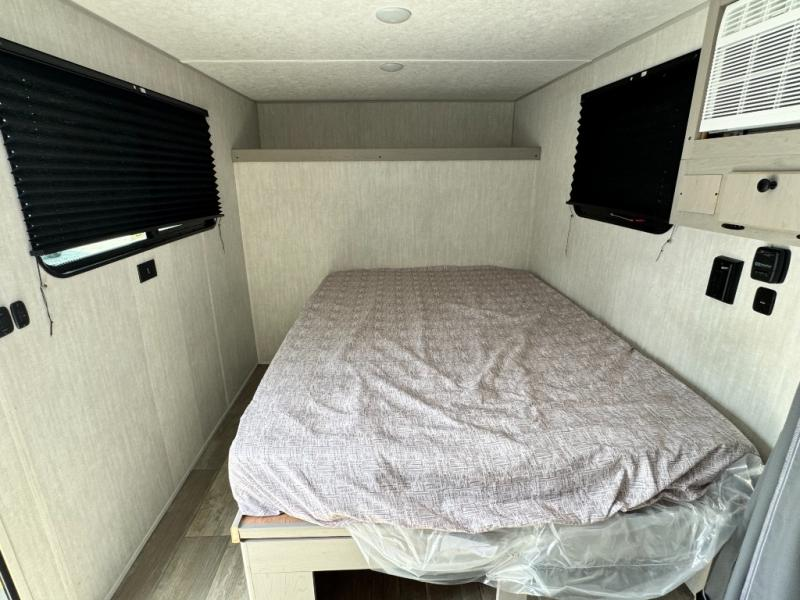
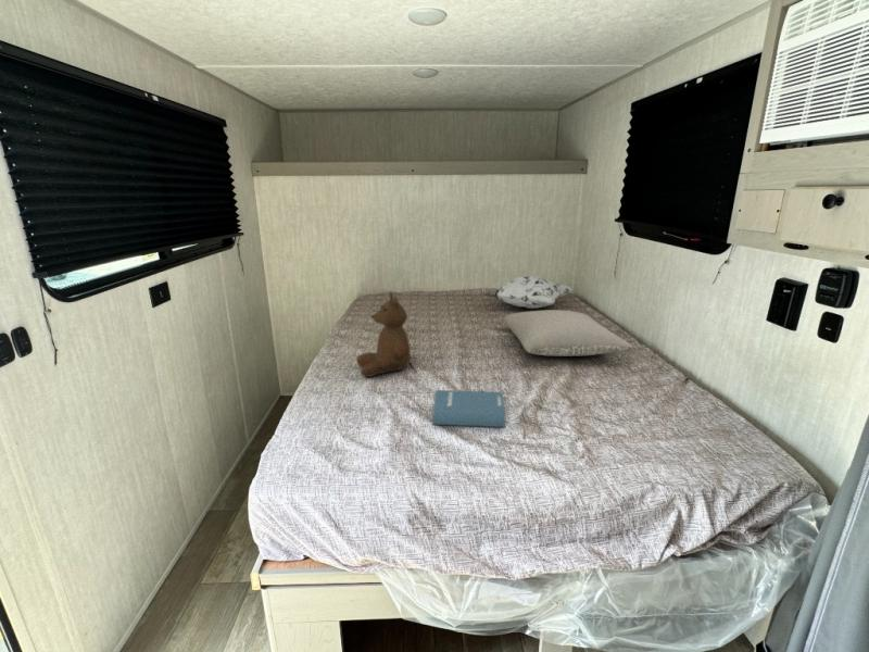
+ decorative pillow [483,274,575,310]
+ pillow [503,309,634,358]
+ hardback book [432,389,506,428]
+ teddy bear [355,290,412,378]
